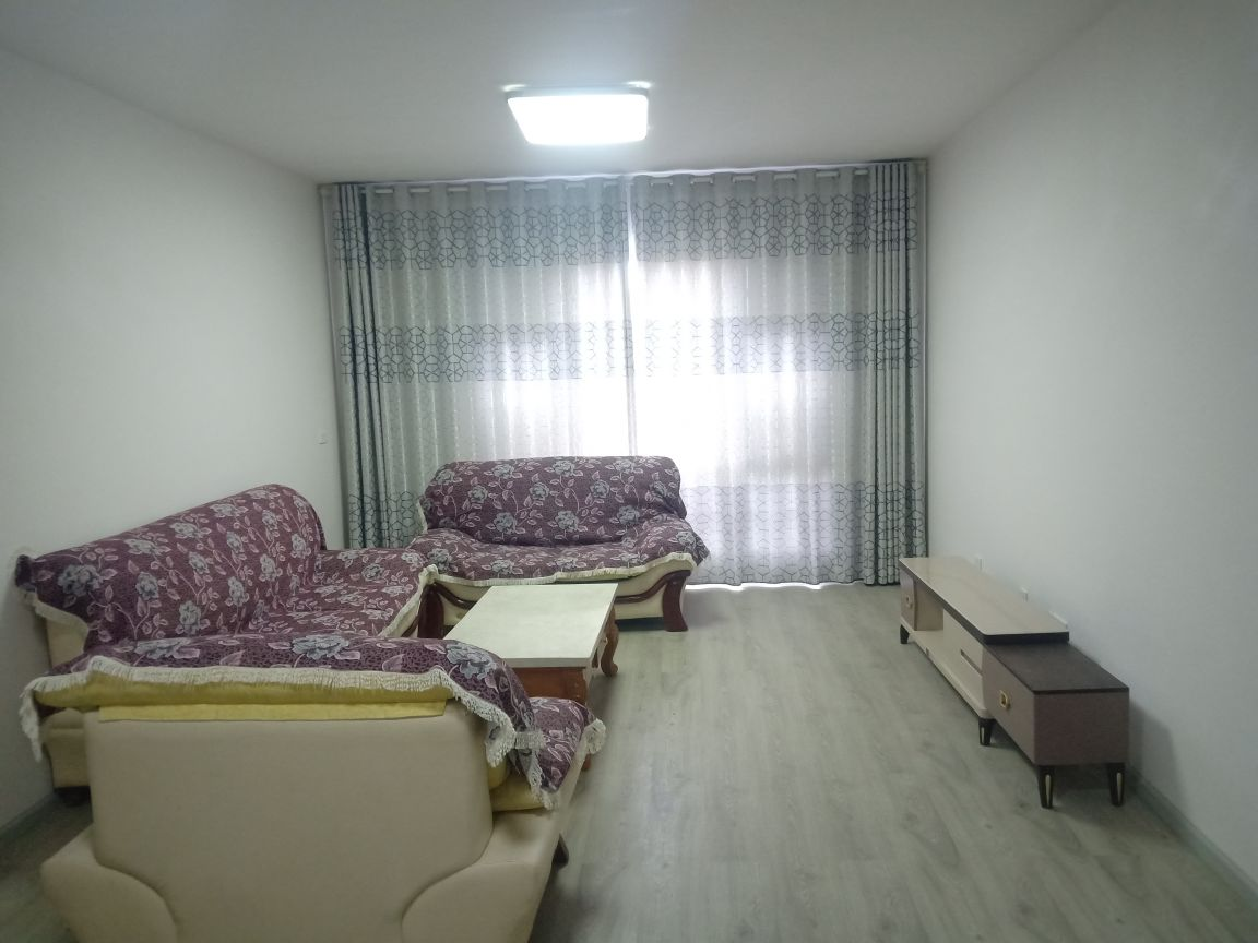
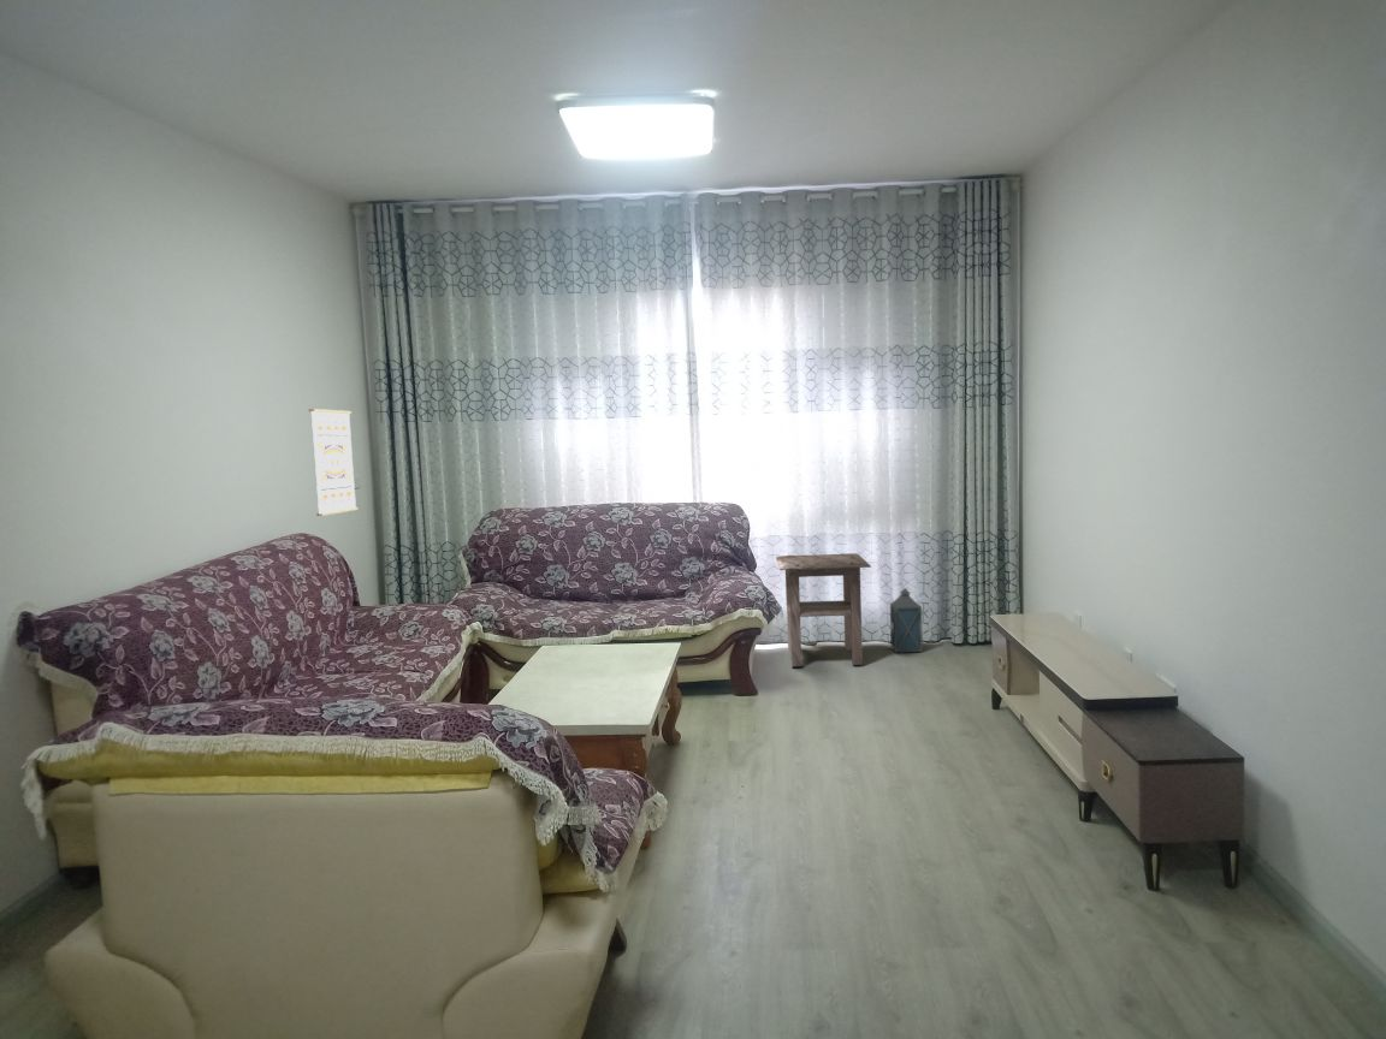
+ lantern [889,587,924,653]
+ side table [775,552,872,667]
+ wall art [308,408,360,517]
